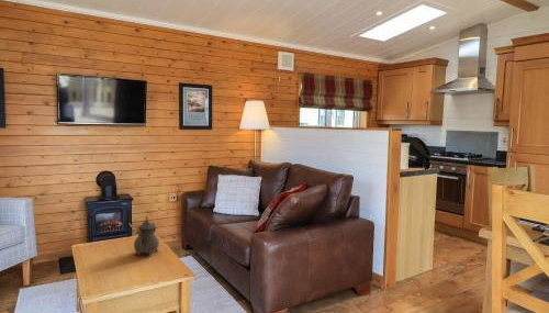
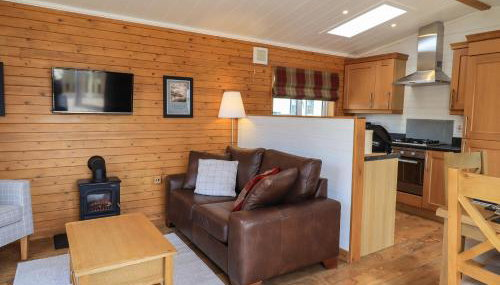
- teapot [133,214,160,257]
